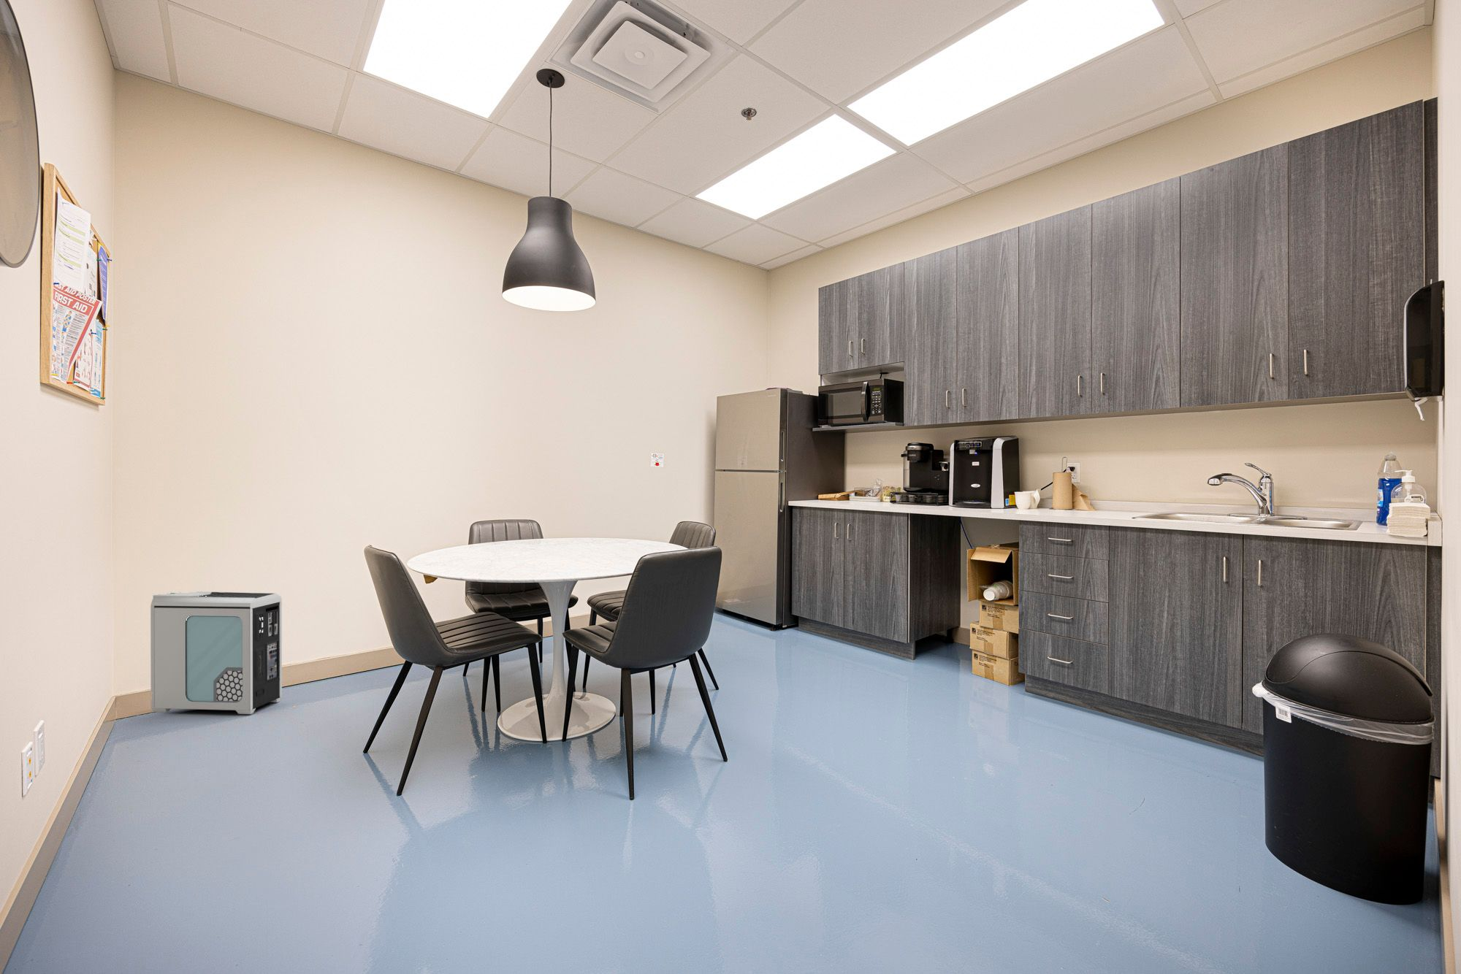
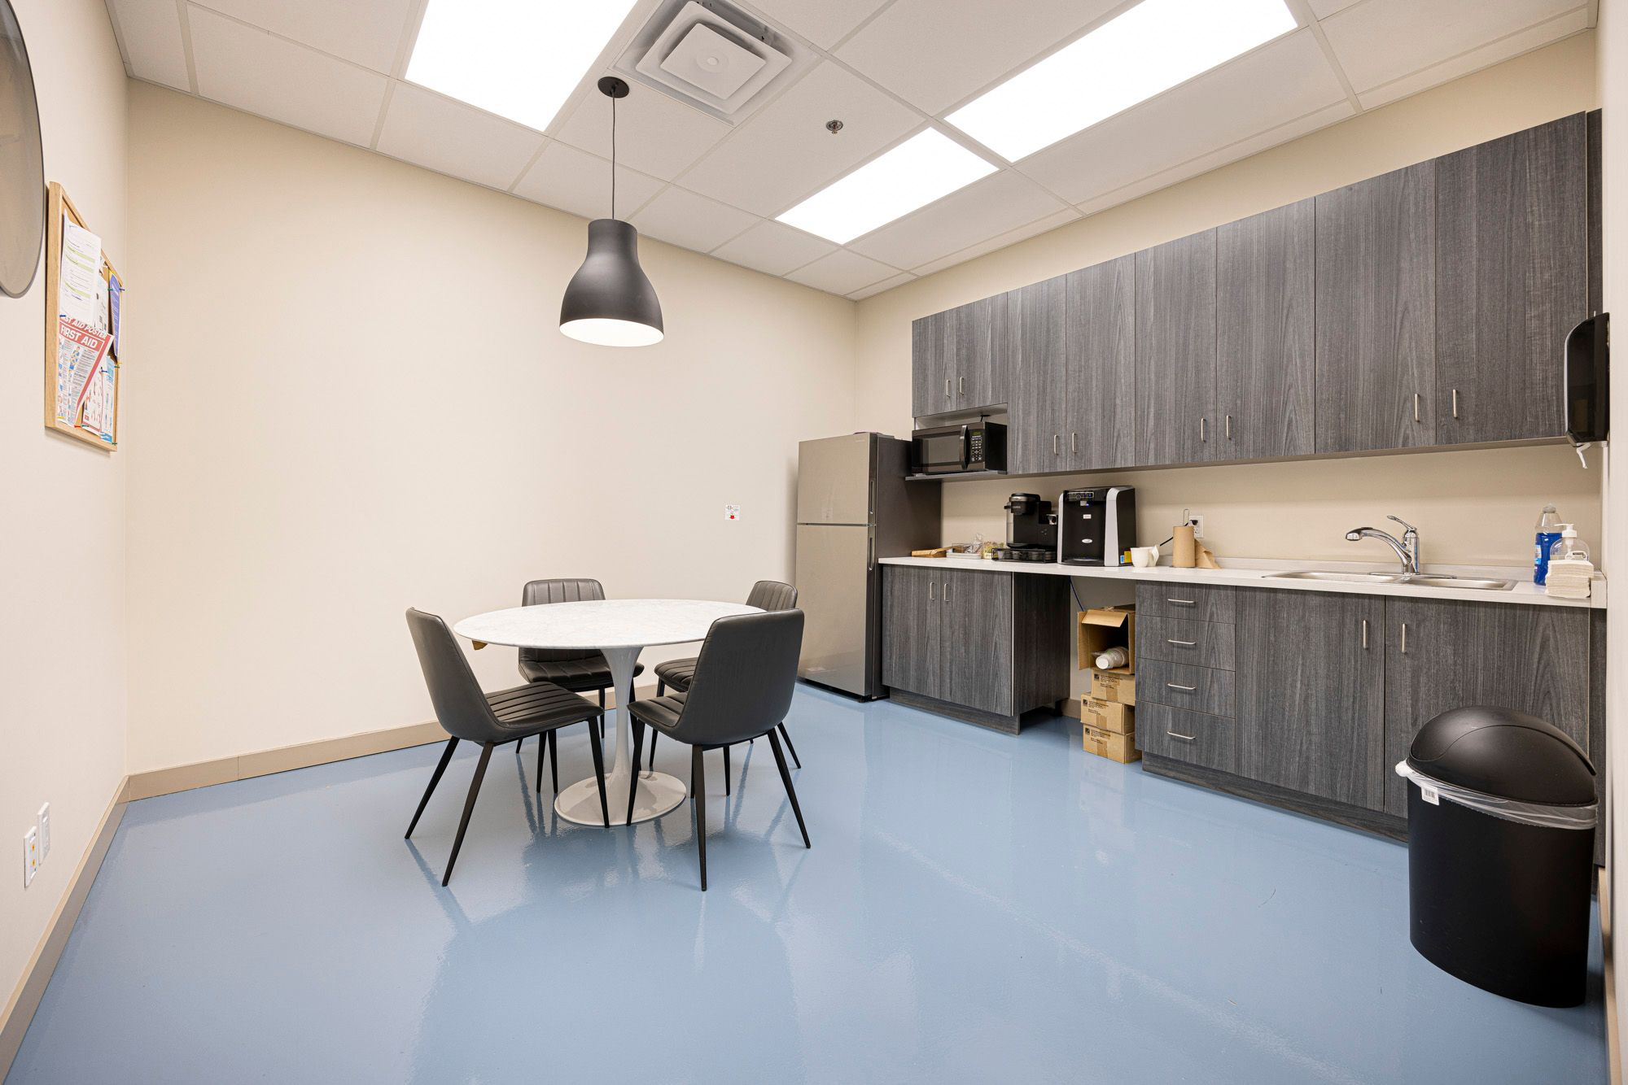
- air purifier [150,590,283,715]
